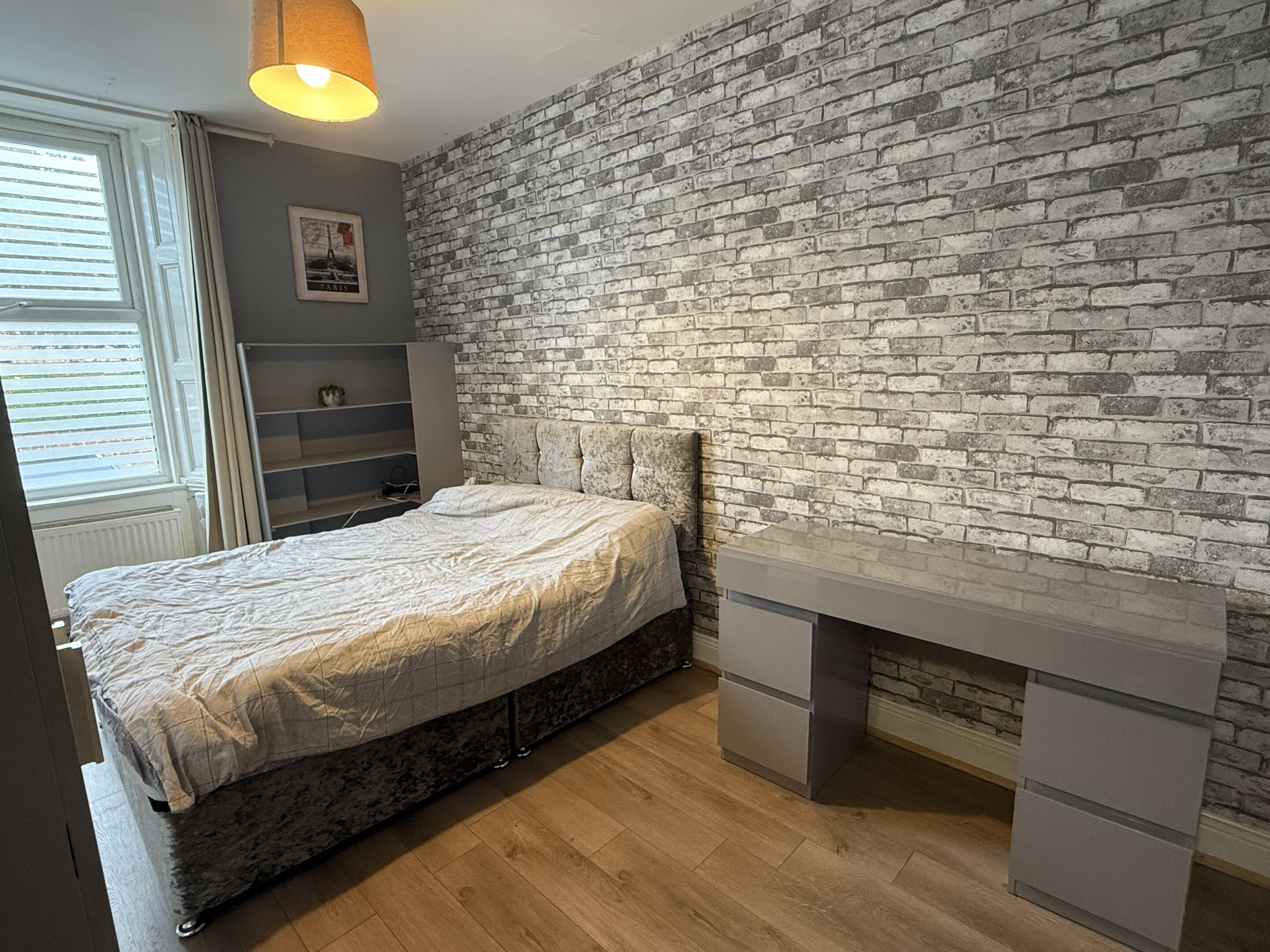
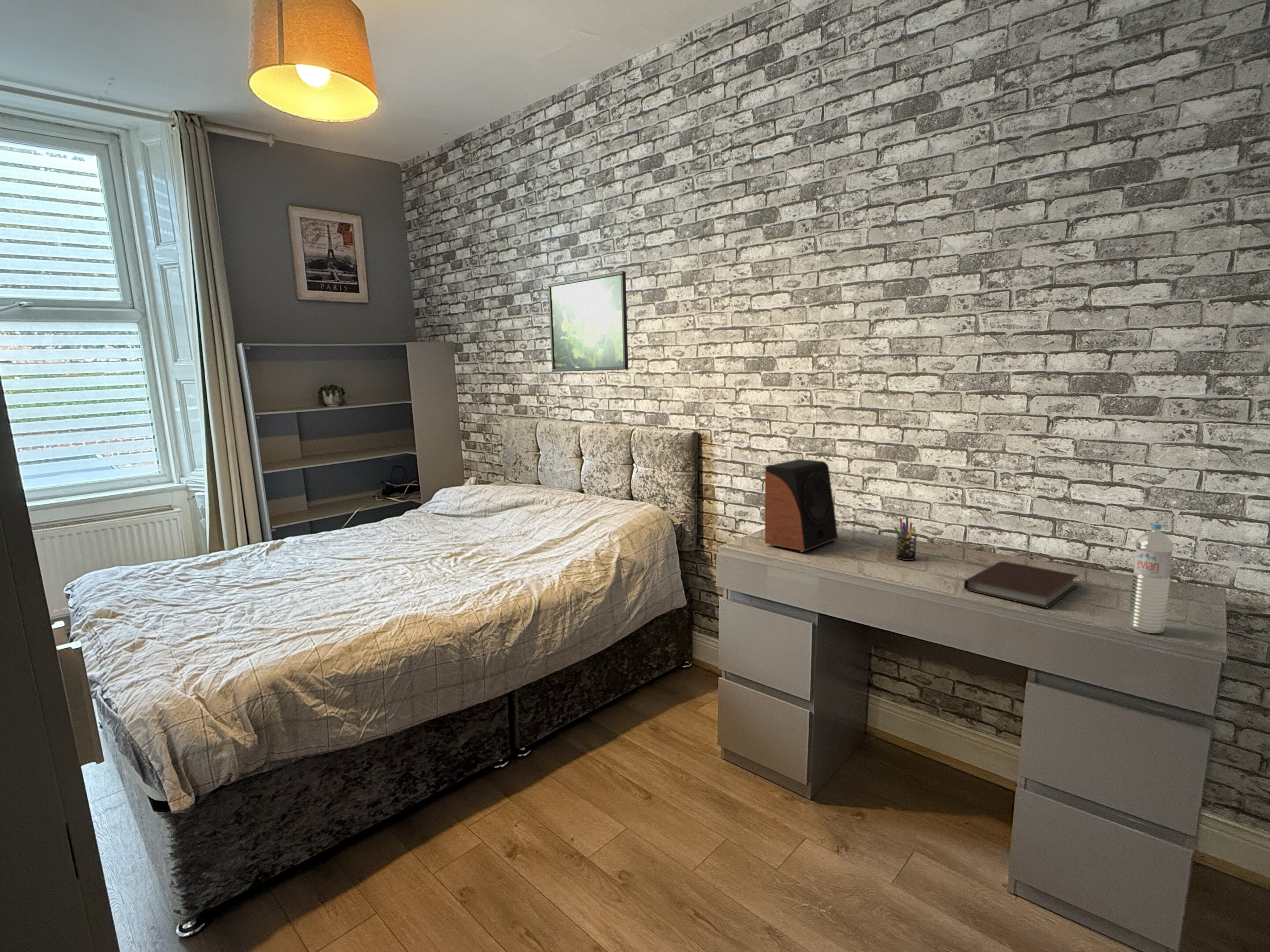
+ pen holder [893,517,918,561]
+ water bottle [1128,523,1174,634]
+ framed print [548,271,629,372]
+ speaker [764,459,838,552]
+ notebook [964,561,1080,609]
